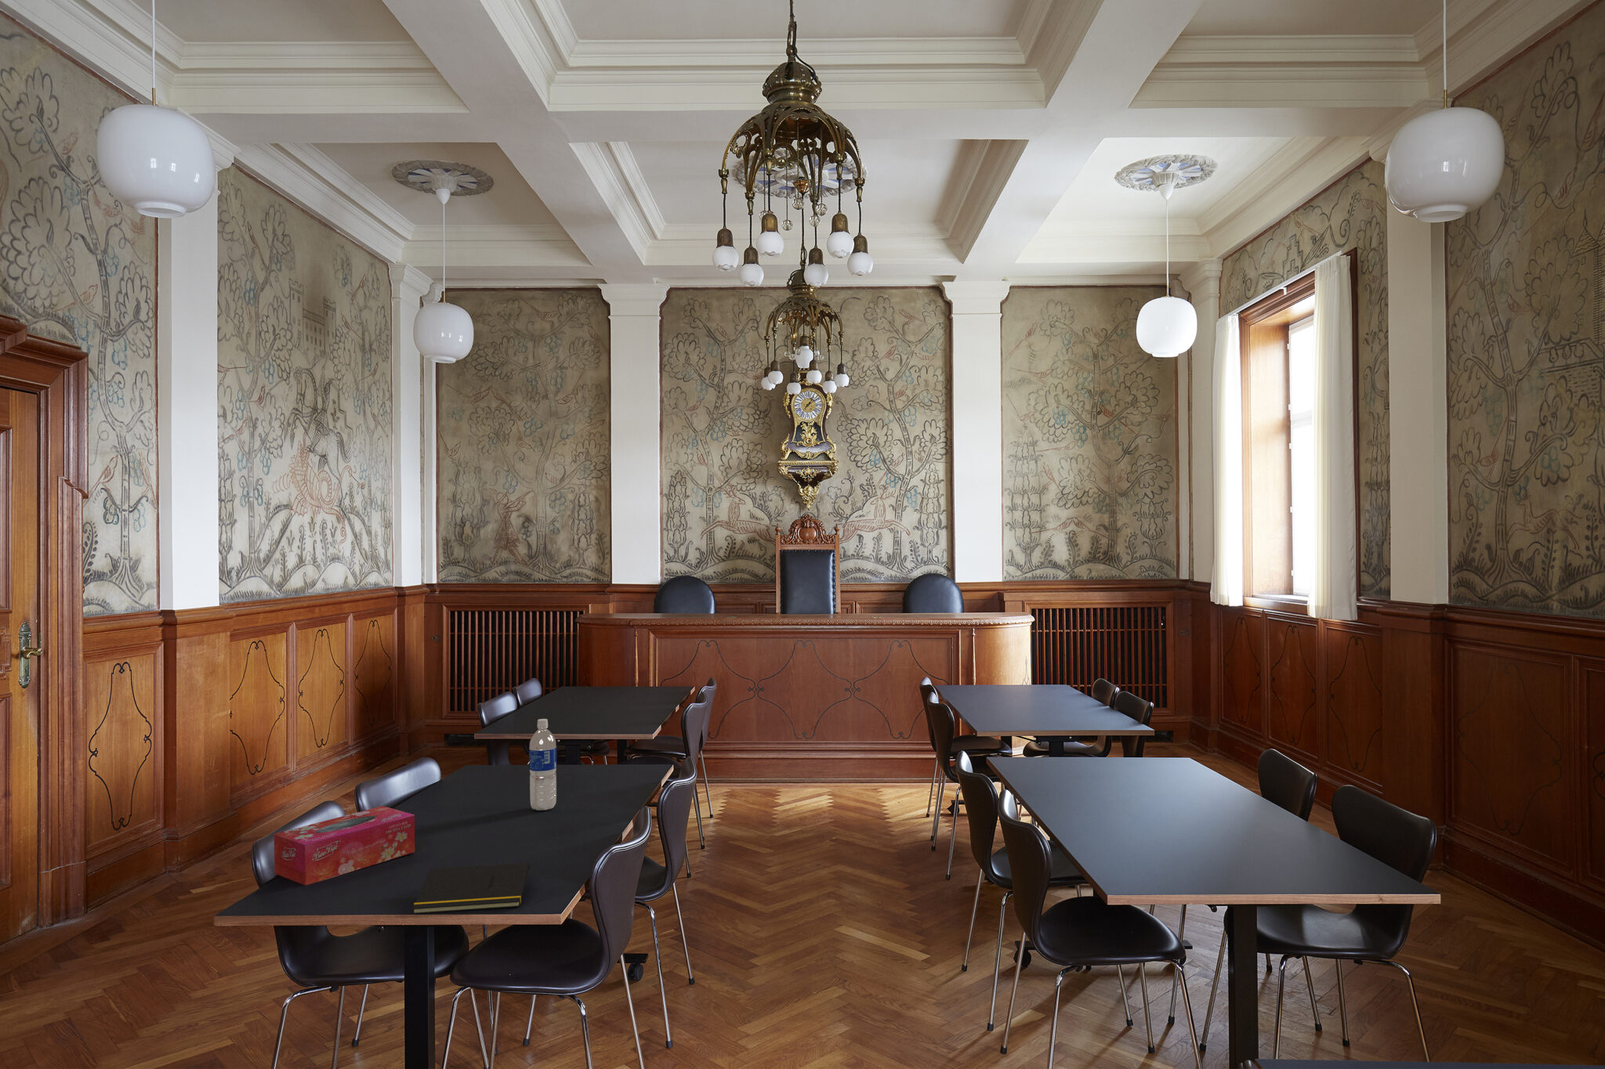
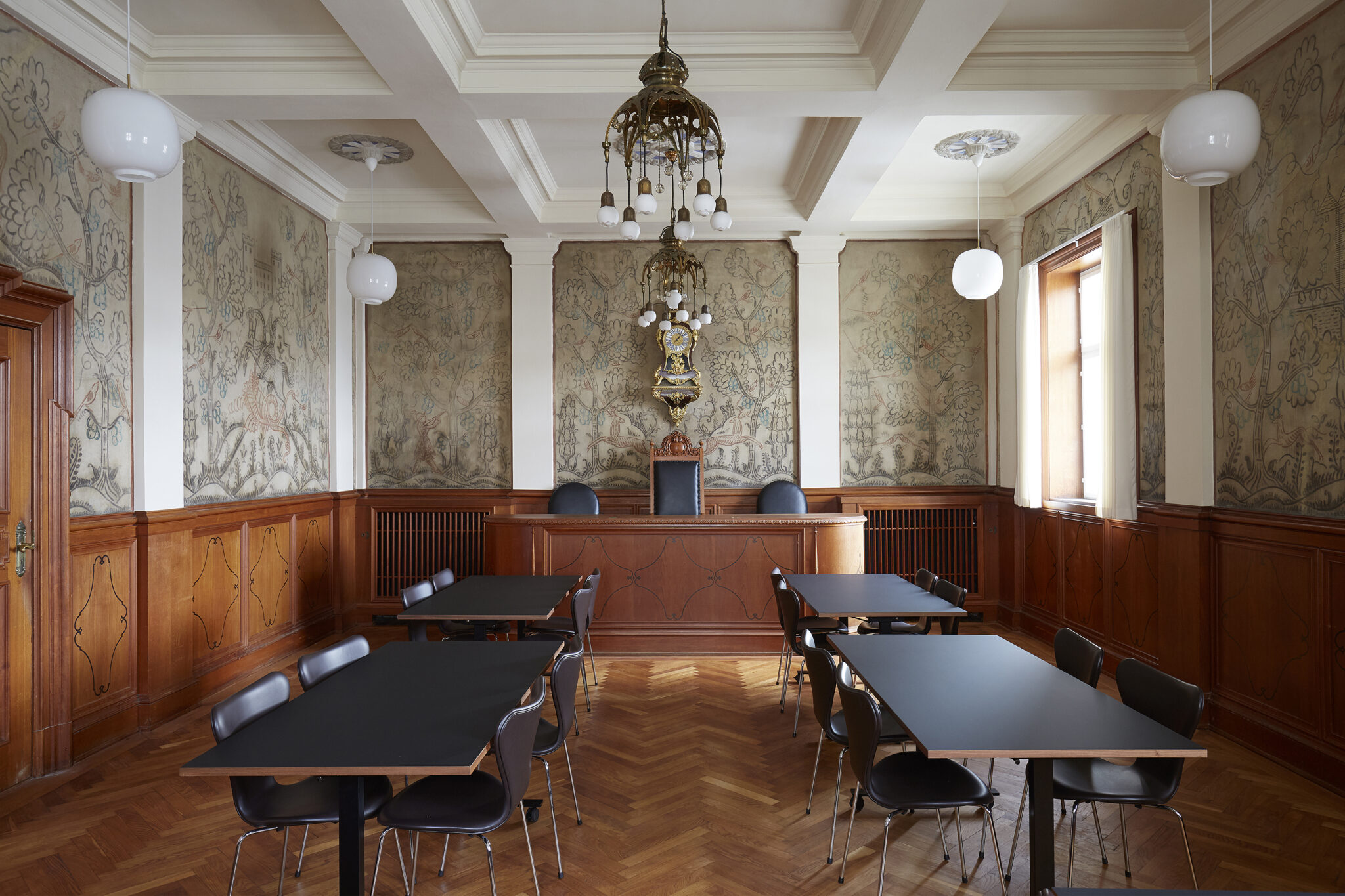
- water bottle [529,718,557,811]
- notepad [412,863,531,915]
- tissue box [273,805,415,885]
